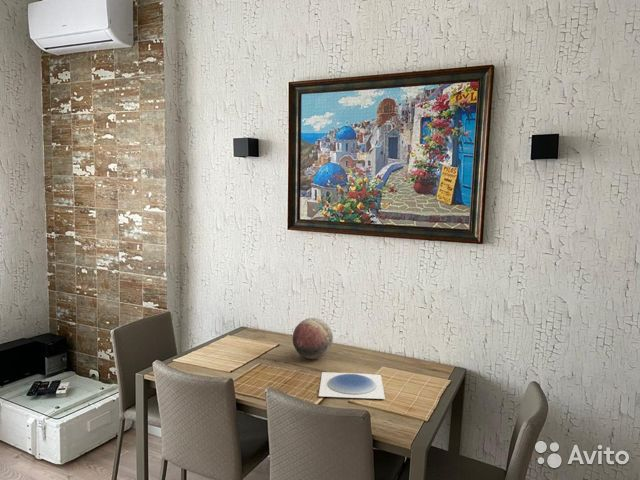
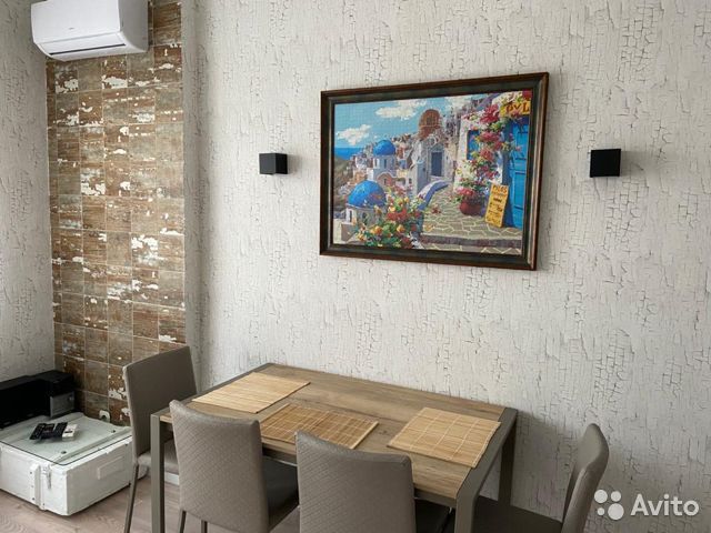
- decorative orb [292,317,334,360]
- plate [318,371,386,400]
